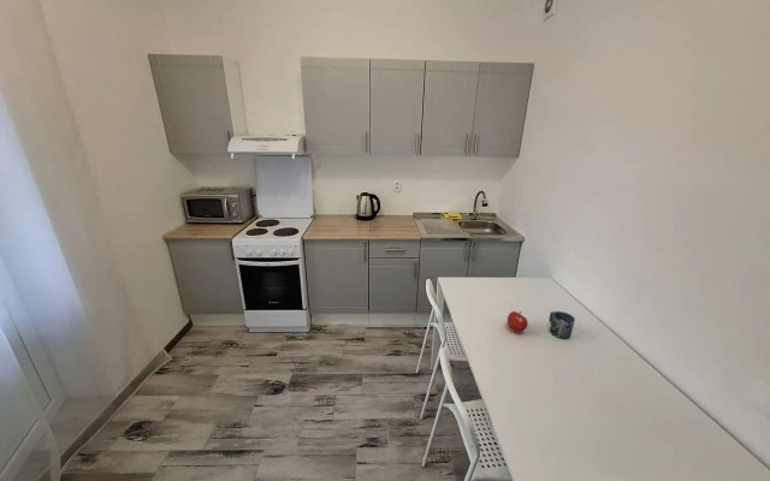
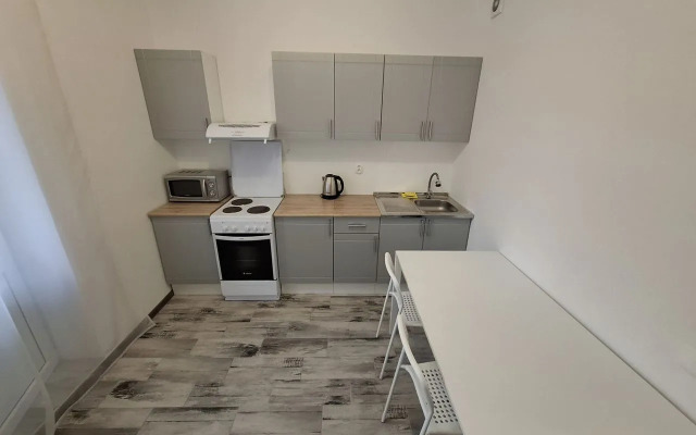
- fruit [507,310,528,333]
- cup [547,310,576,340]
